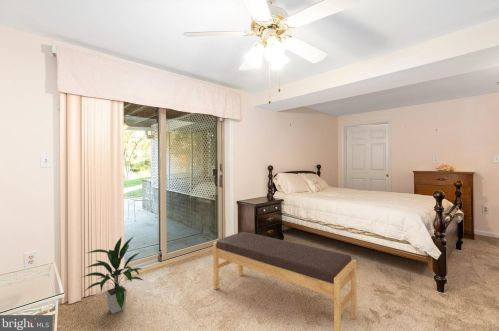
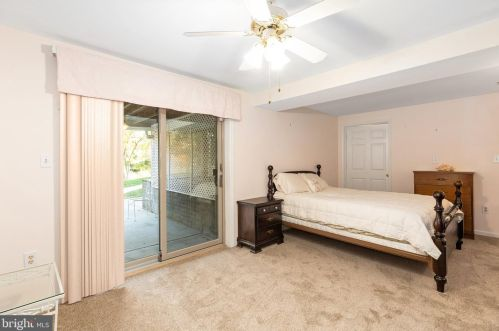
- indoor plant [79,235,144,315]
- bench [212,231,358,331]
